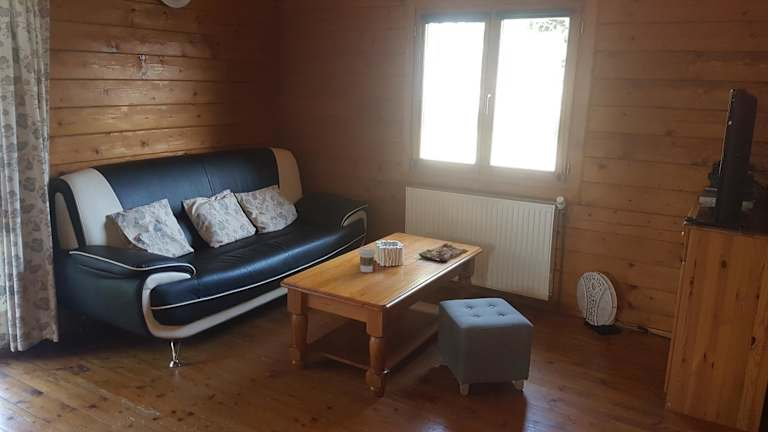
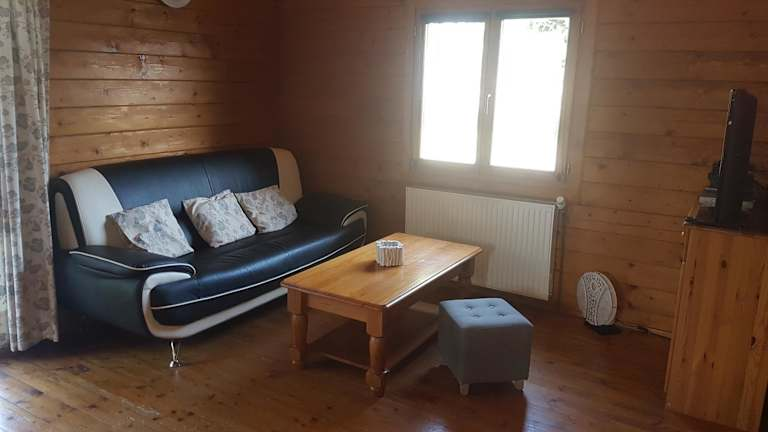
- magazine [418,242,470,262]
- coffee cup [358,246,377,273]
